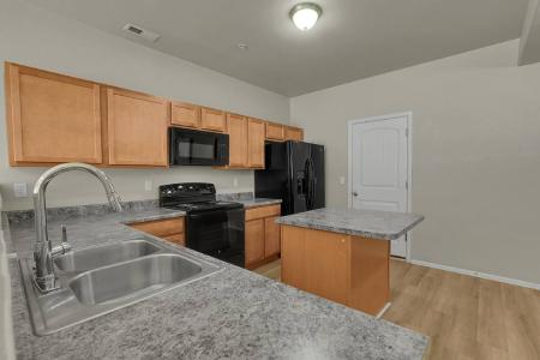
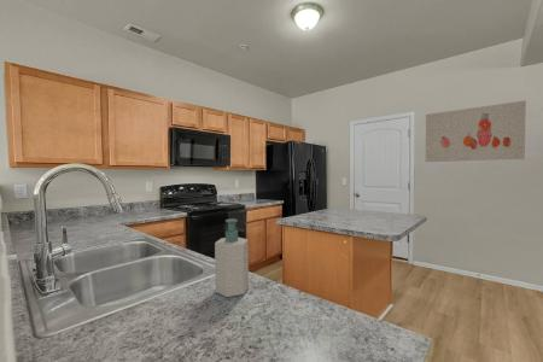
+ soap bottle [214,217,250,298]
+ wall art [425,99,527,163]
